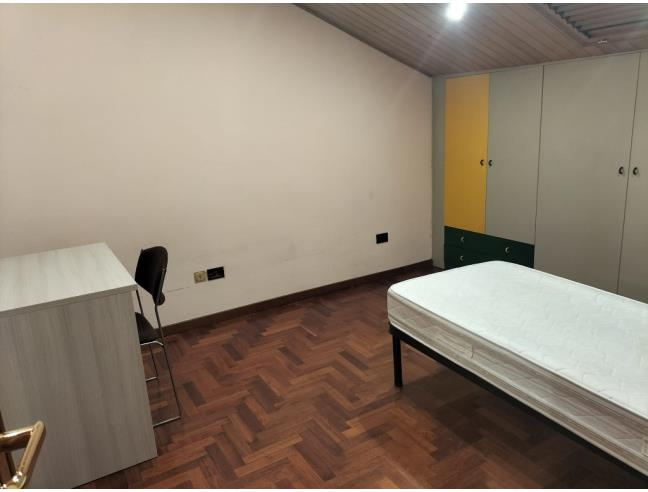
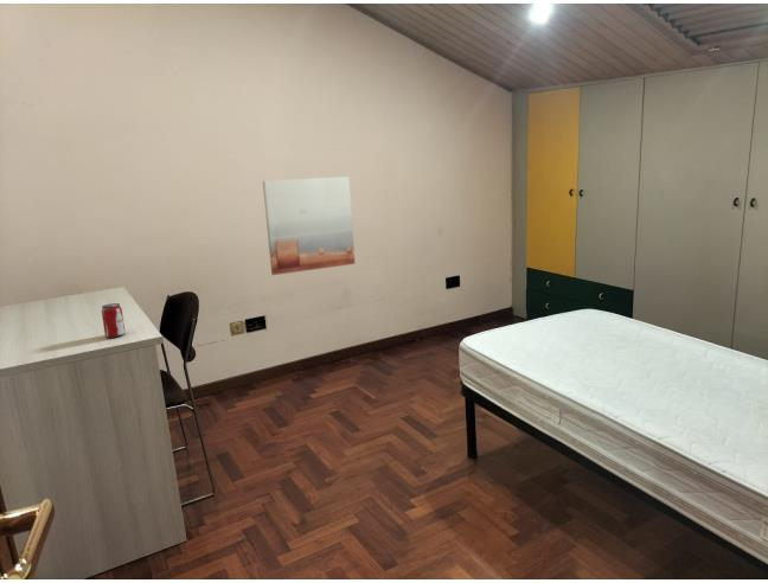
+ beverage can [101,302,126,339]
+ wall art [262,175,356,276]
